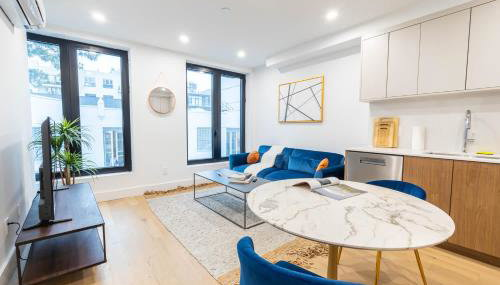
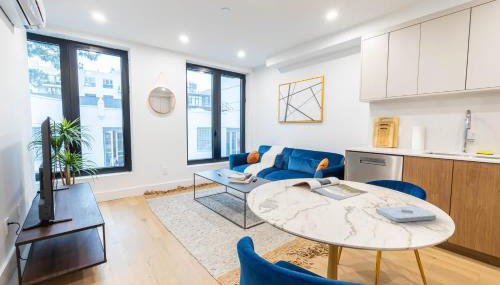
+ notepad [375,205,437,223]
